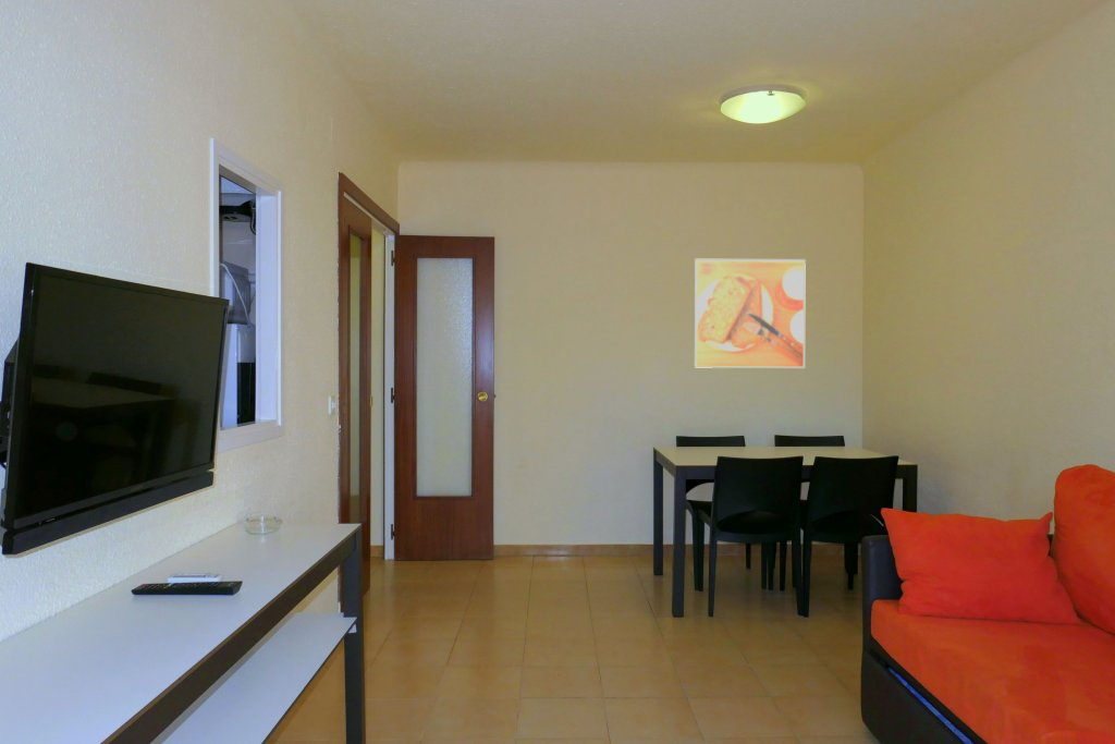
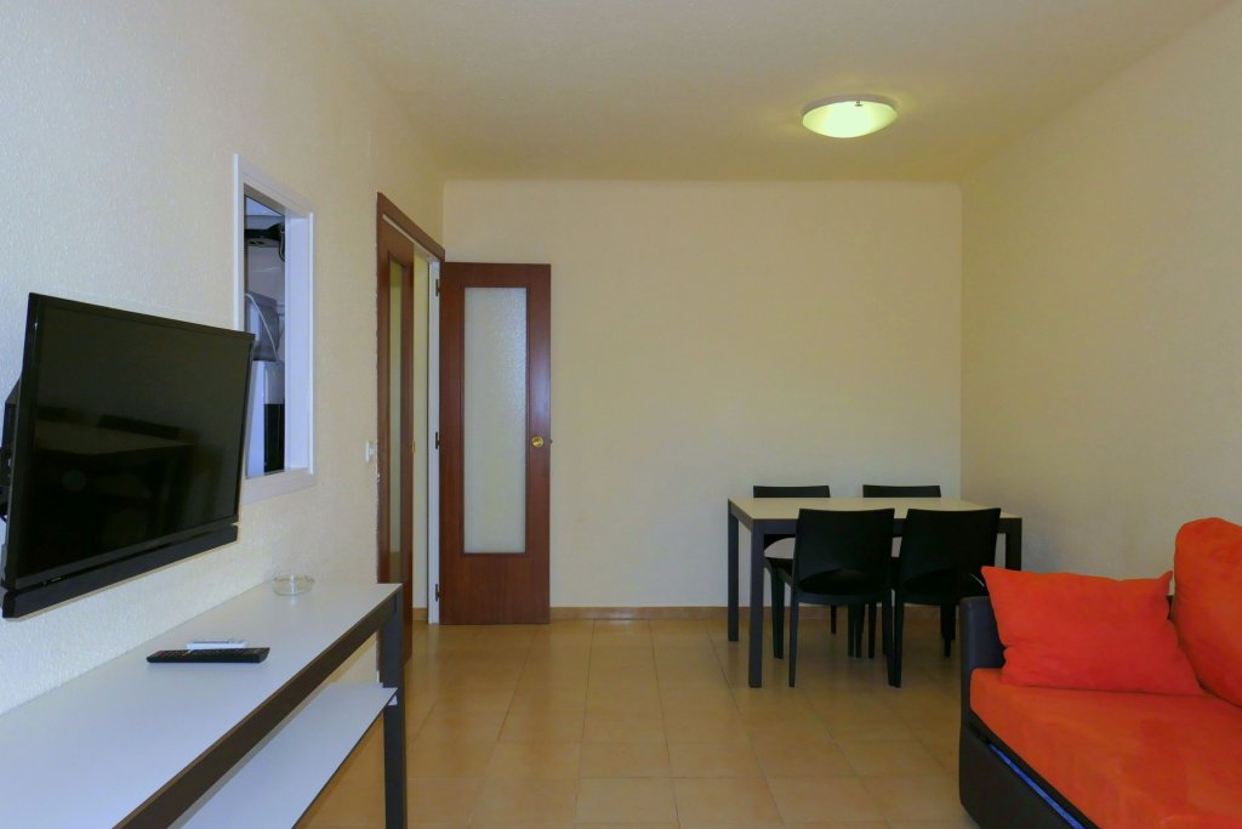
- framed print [694,258,807,369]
